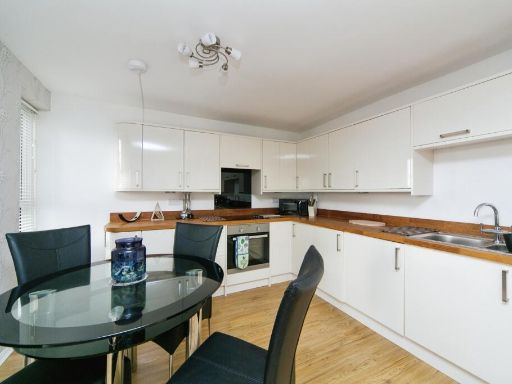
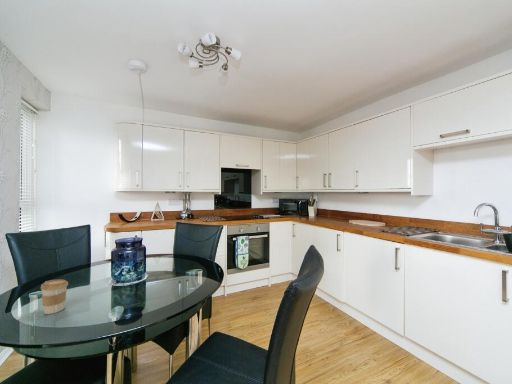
+ coffee cup [40,279,69,315]
